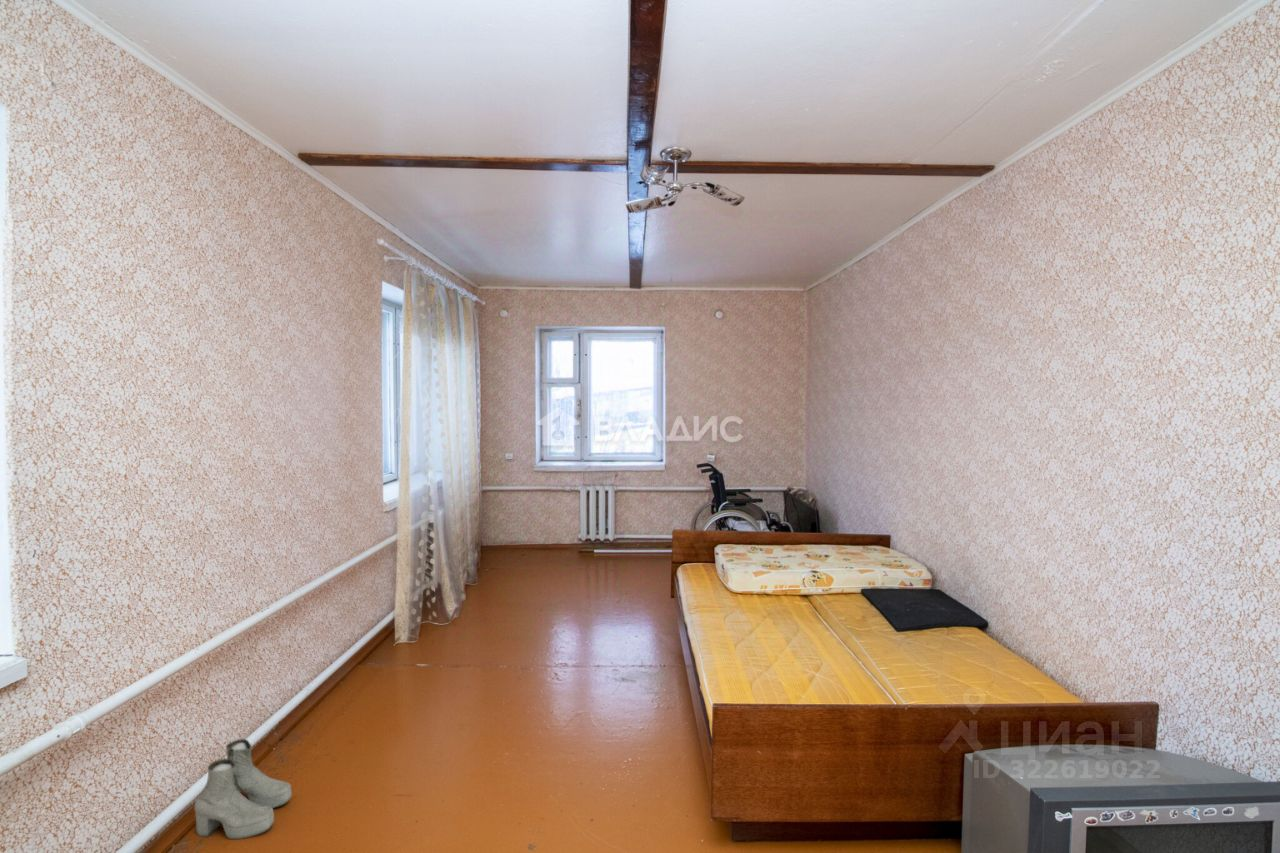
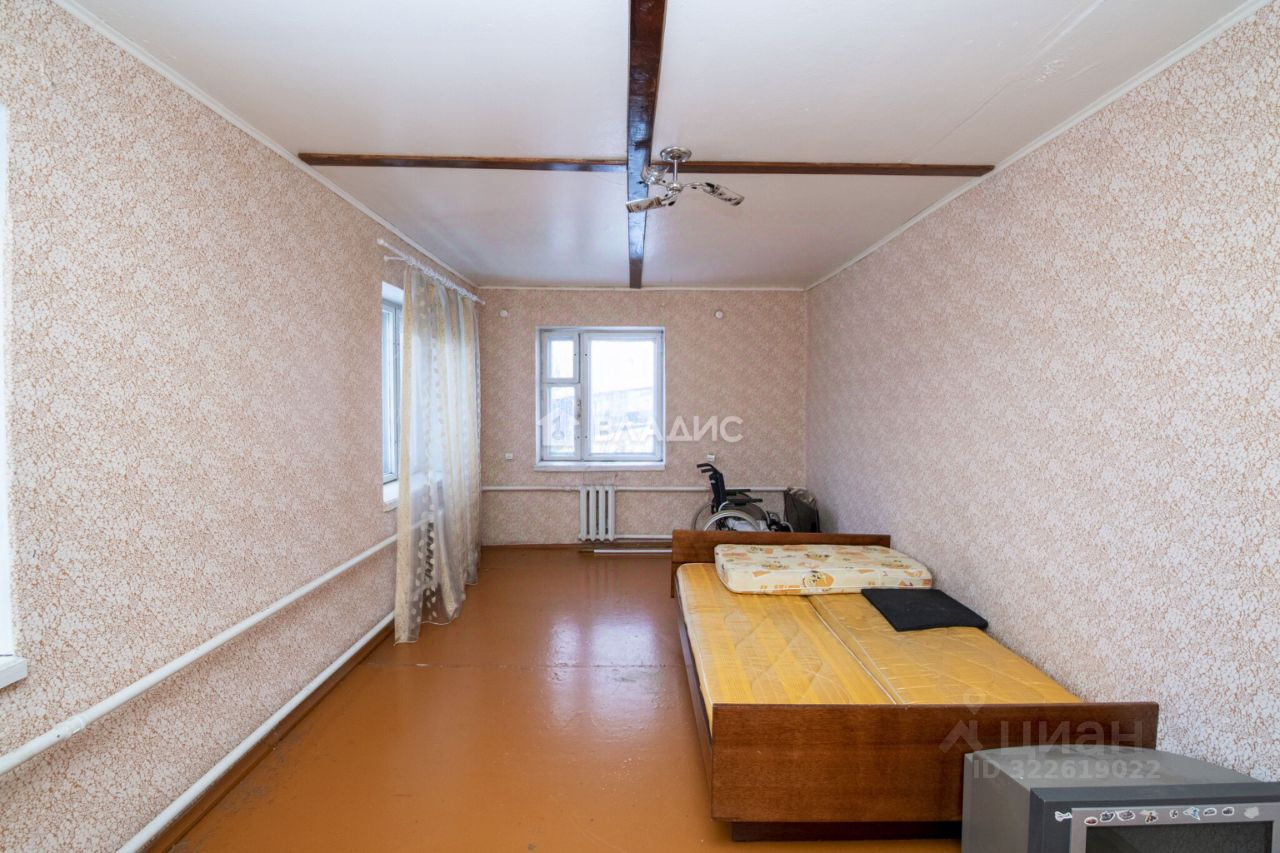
- boots [193,738,293,840]
